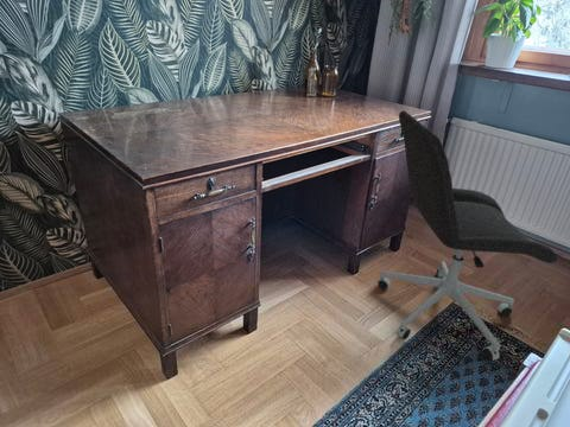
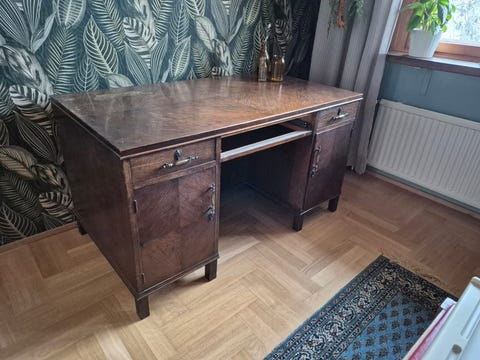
- office chair [376,109,558,362]
